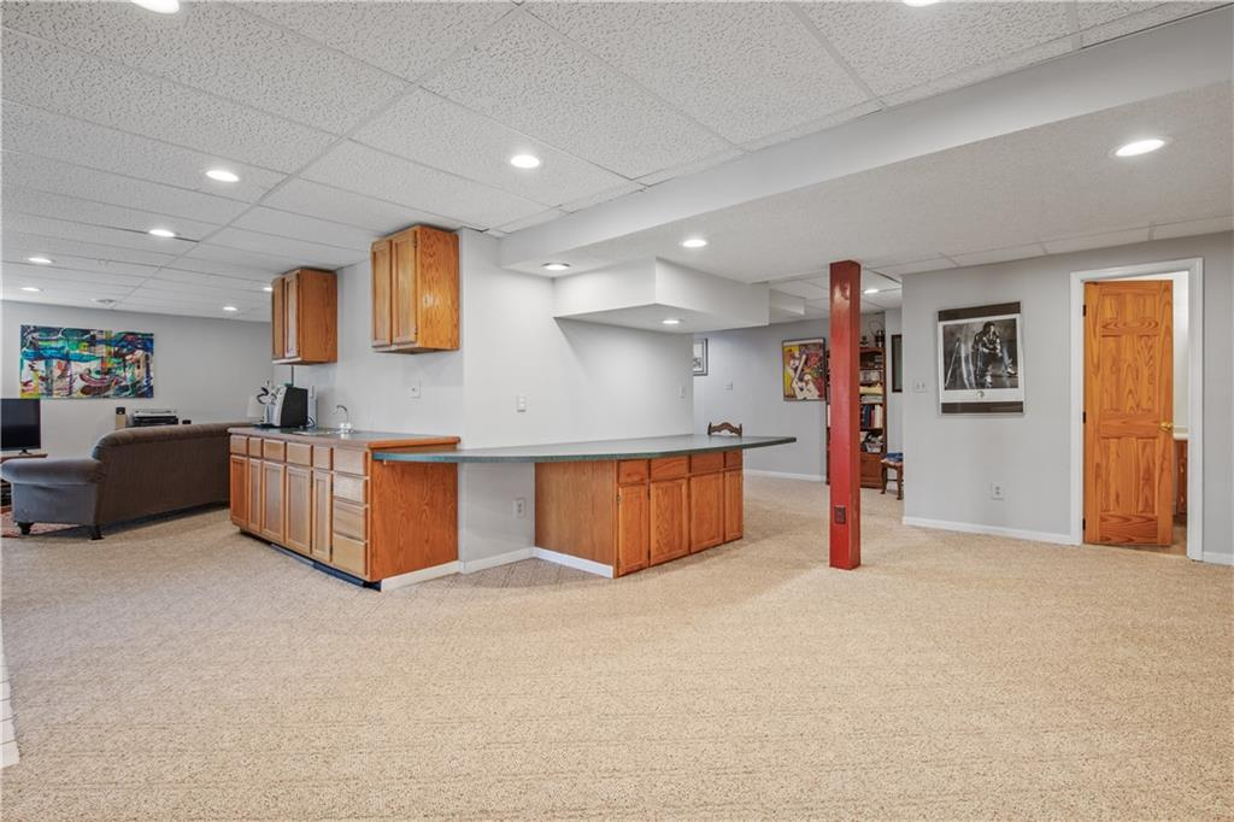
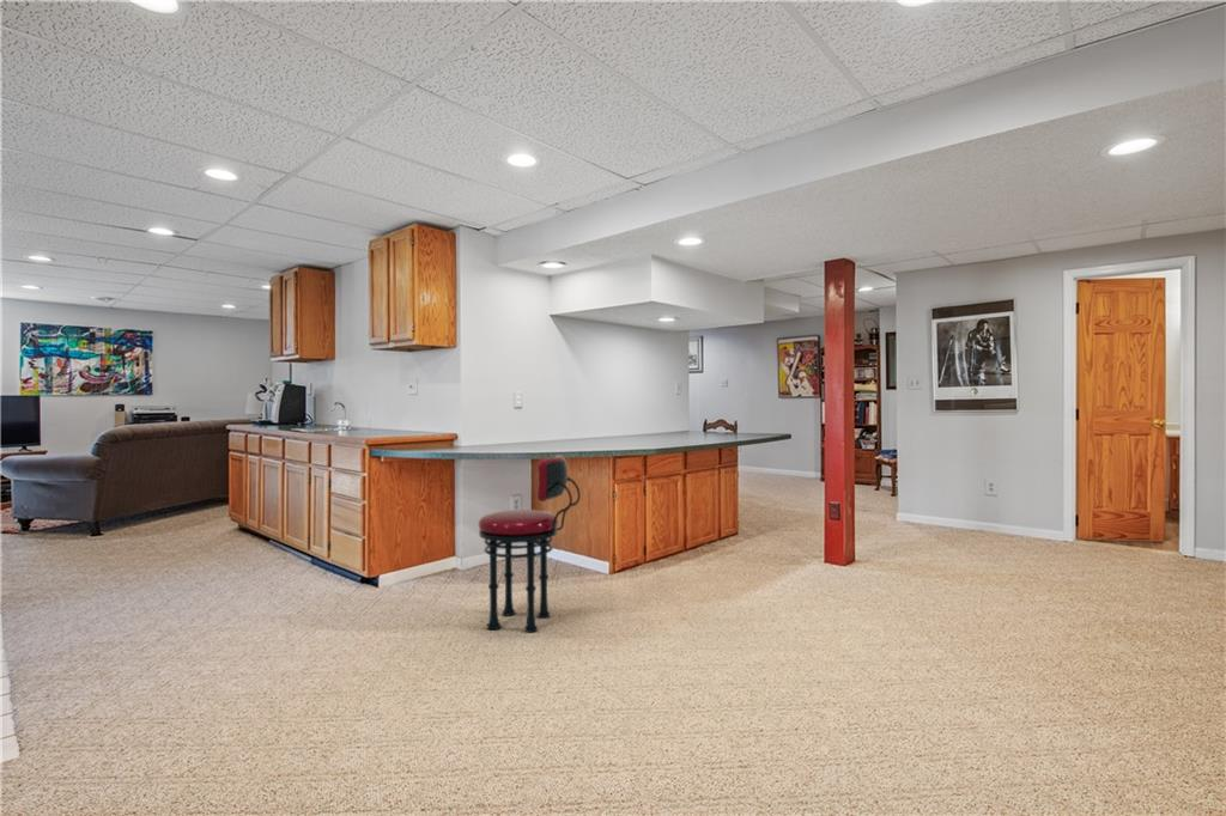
+ stool [477,453,582,633]
